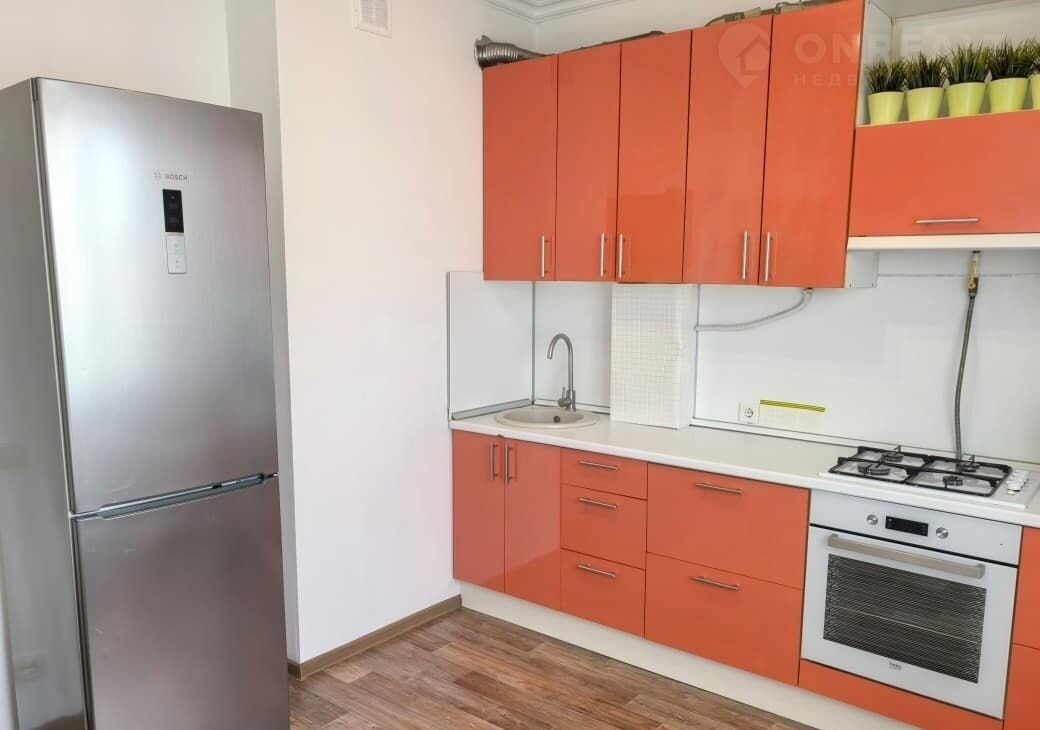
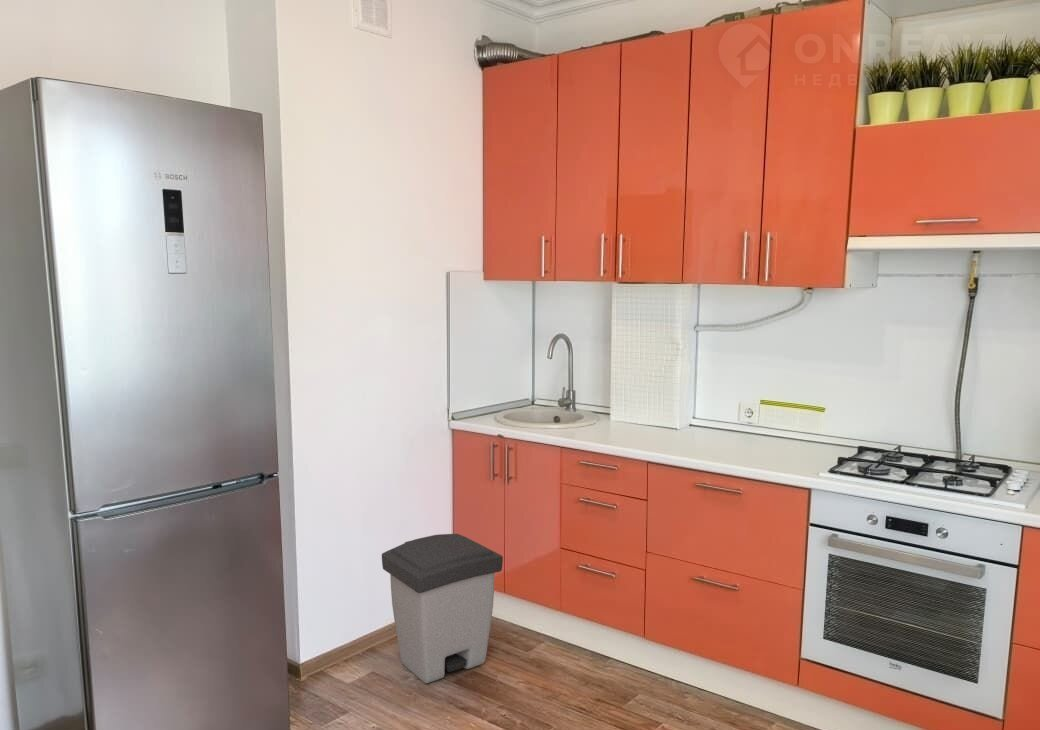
+ trash can [381,533,504,684]
